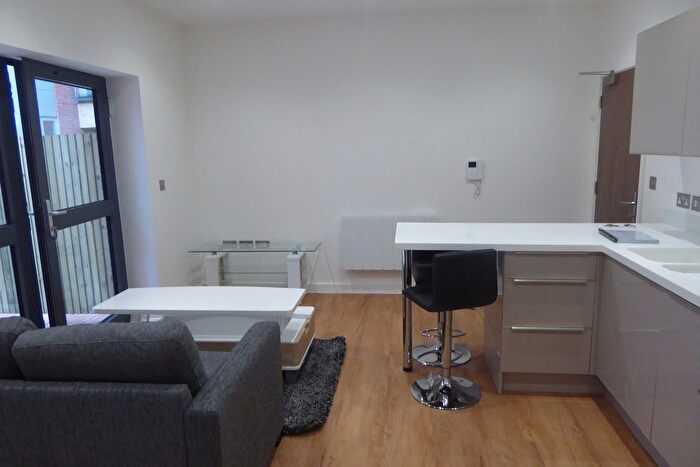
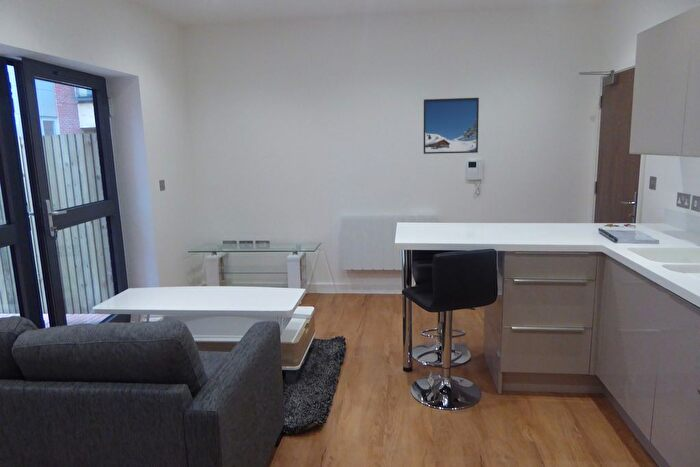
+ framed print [423,97,480,155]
